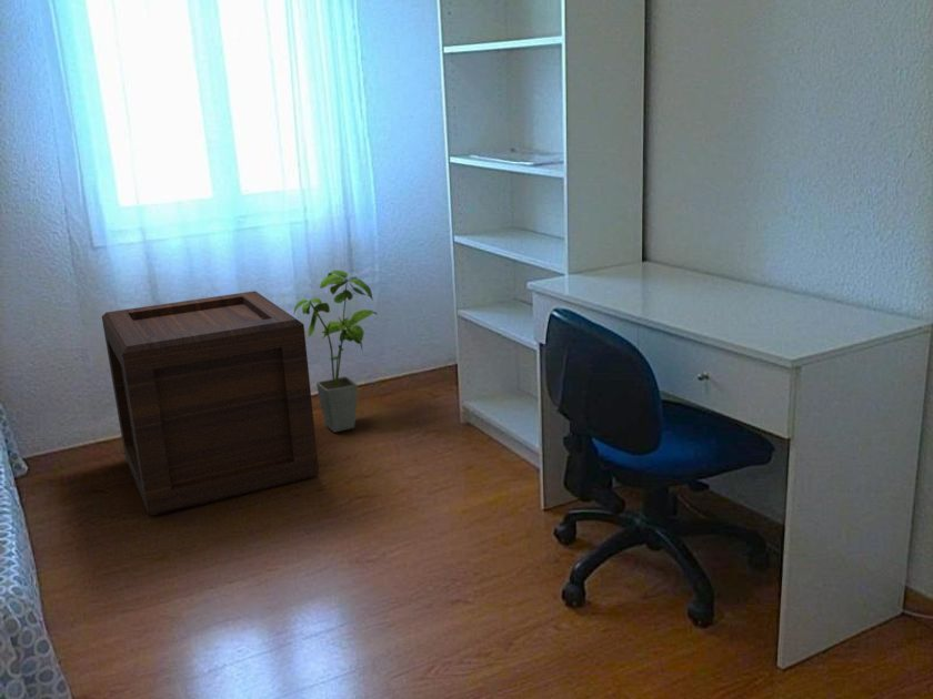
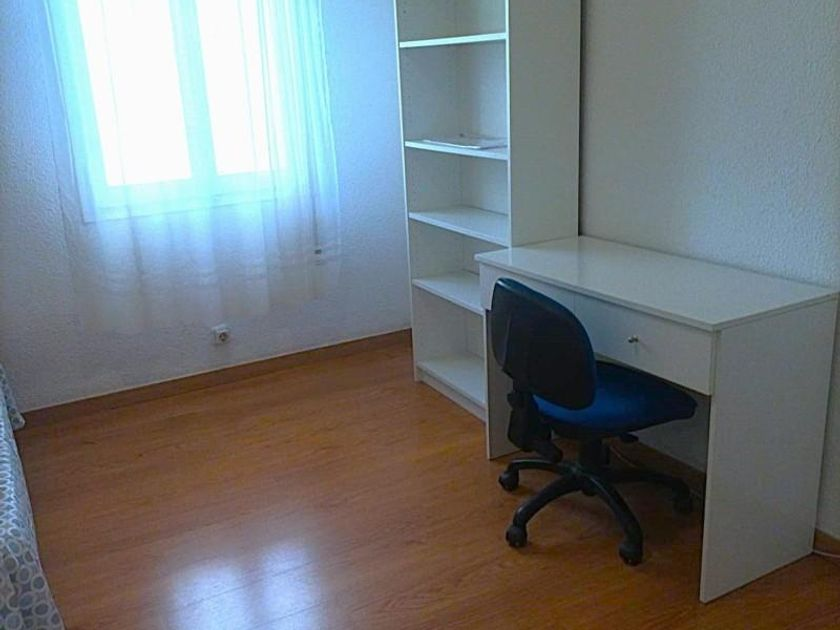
- house plant [292,270,378,434]
- wooden crate [101,290,320,517]
